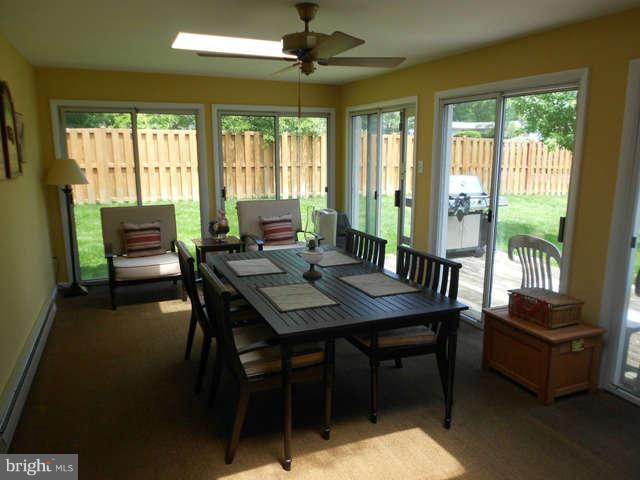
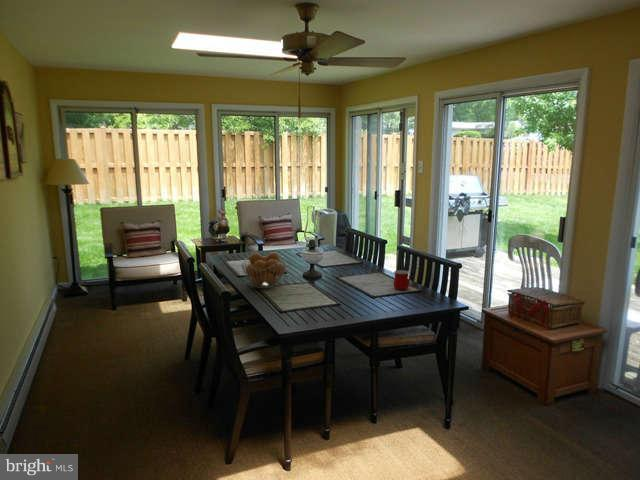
+ mug [392,269,411,291]
+ fruit basket [240,251,288,289]
